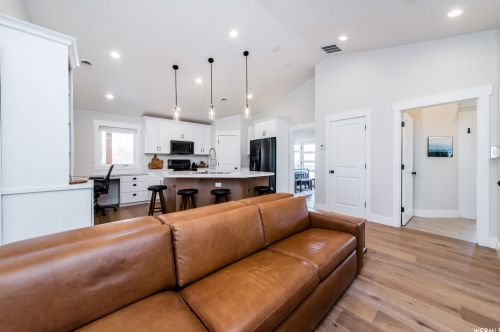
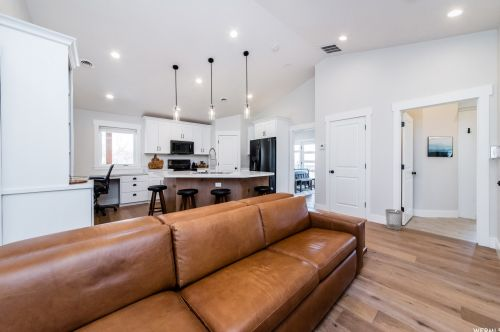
+ wastebasket [384,208,404,231]
